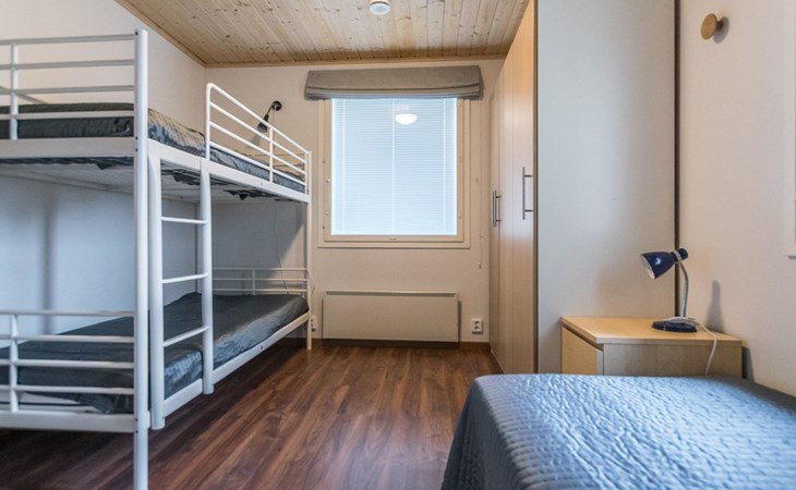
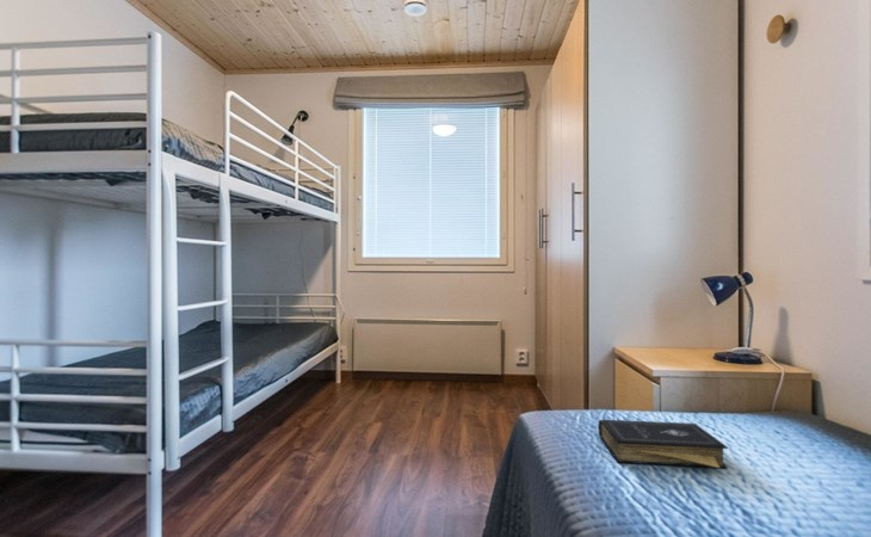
+ book [597,419,729,469]
